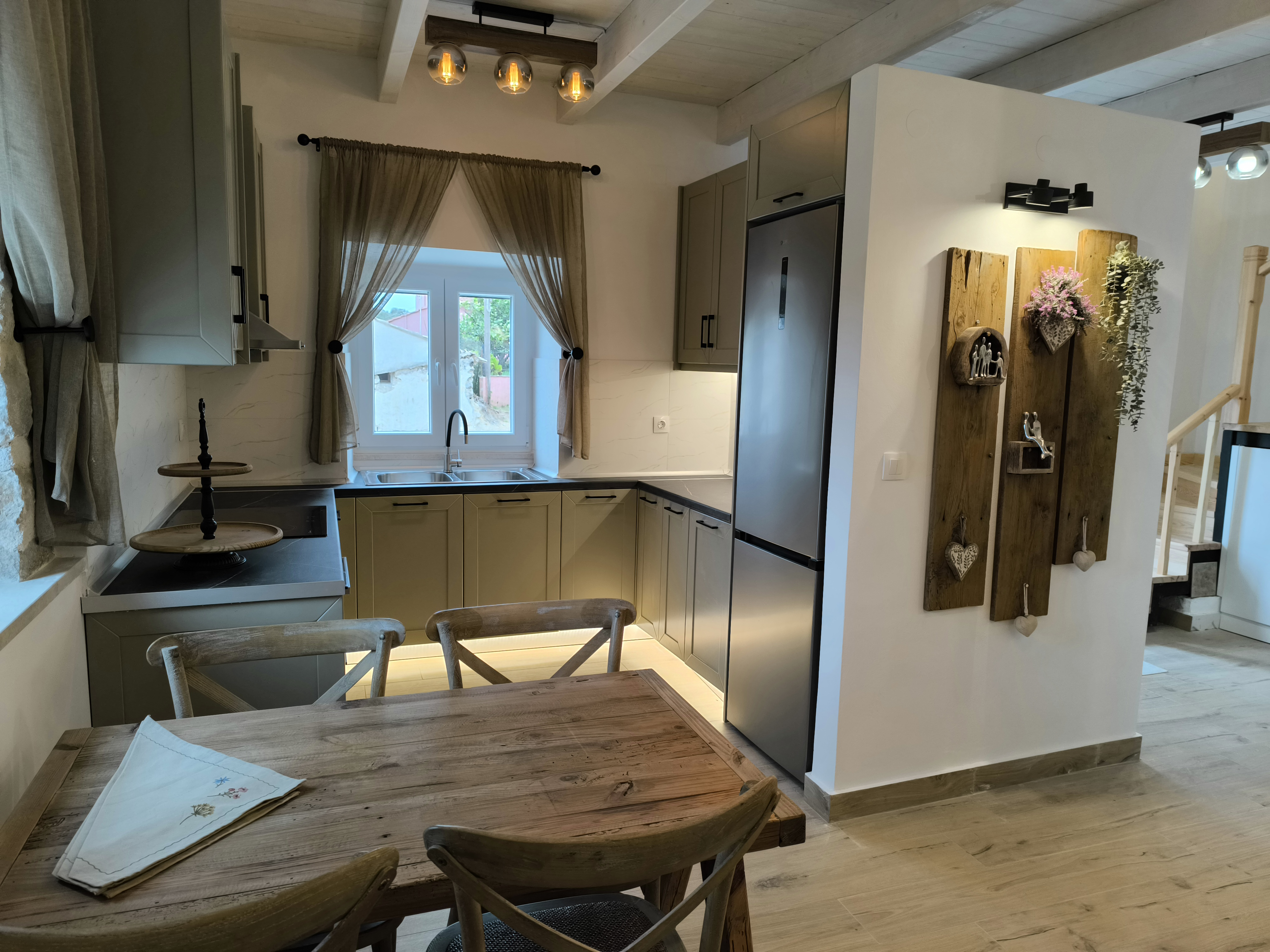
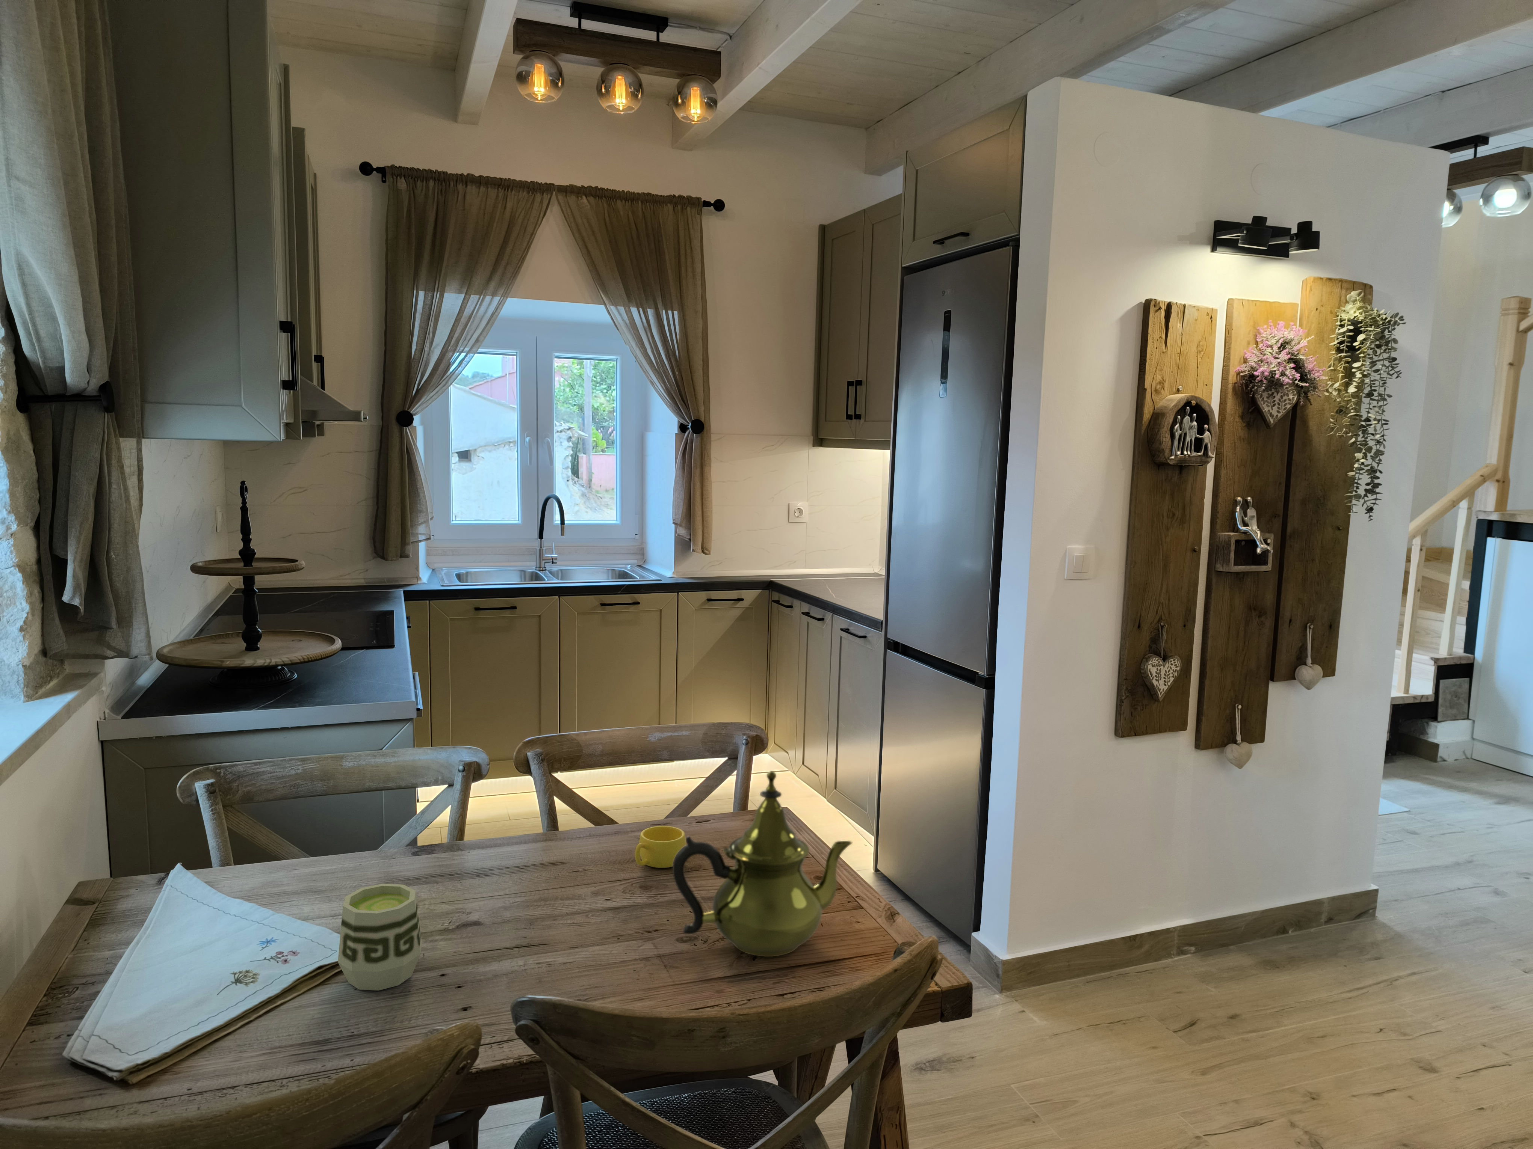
+ teapot [672,771,852,957]
+ cup [635,826,687,869]
+ cup [338,883,422,991]
